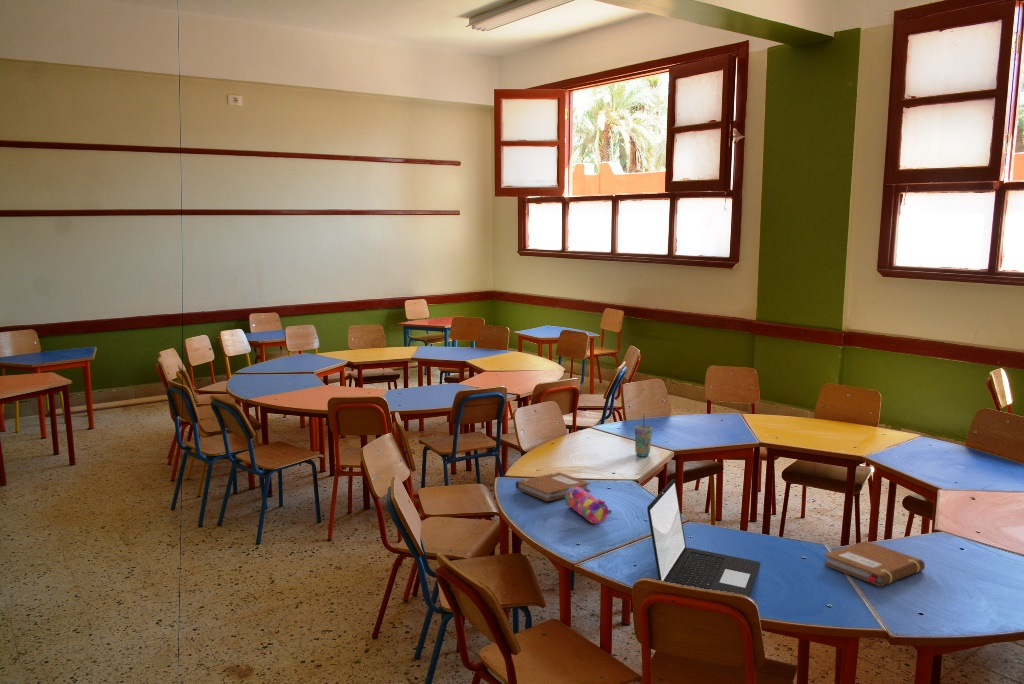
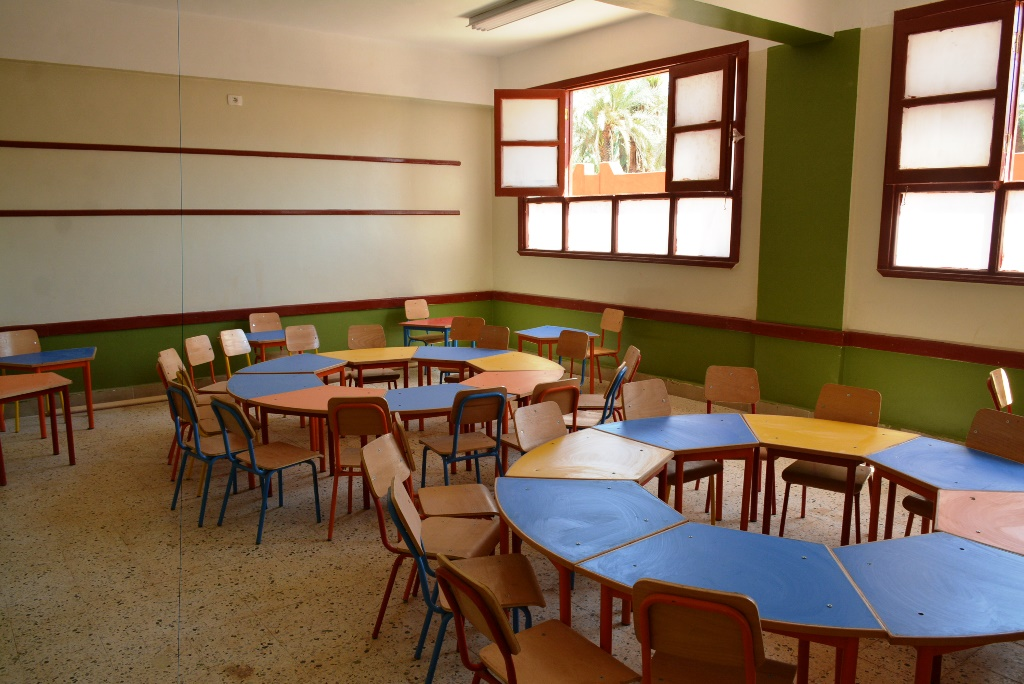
- notebook [822,540,926,587]
- pencil case [564,486,612,525]
- laptop [646,478,761,598]
- cup [634,412,653,457]
- notebook [514,471,591,502]
